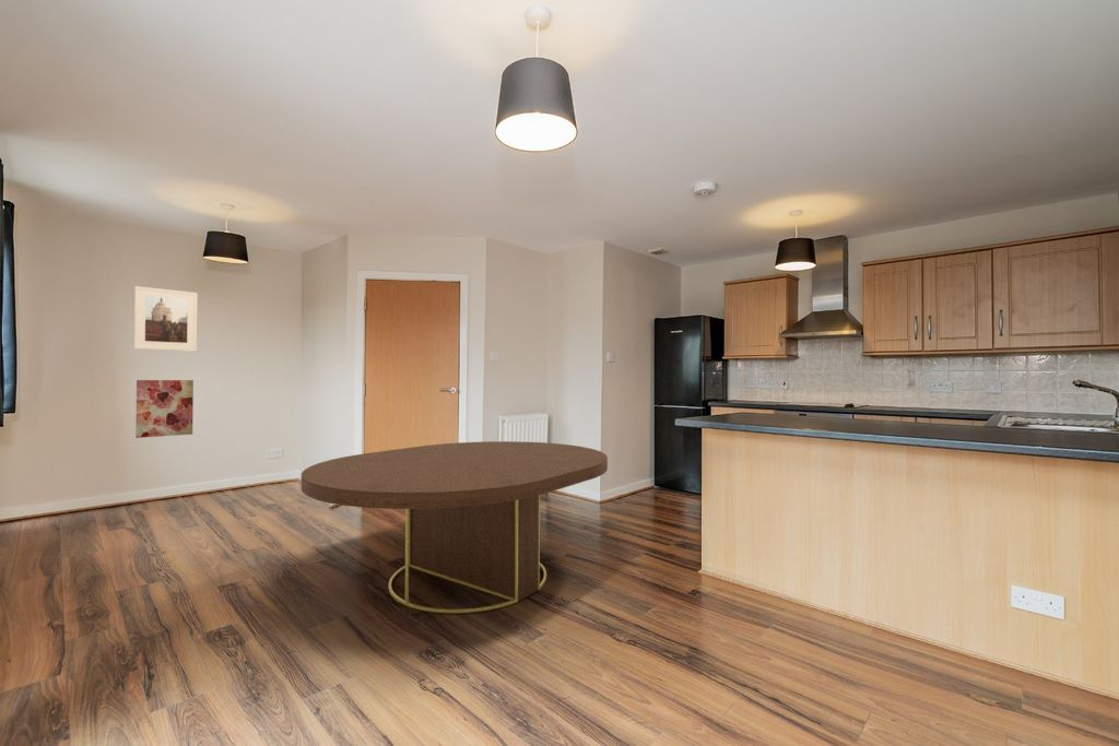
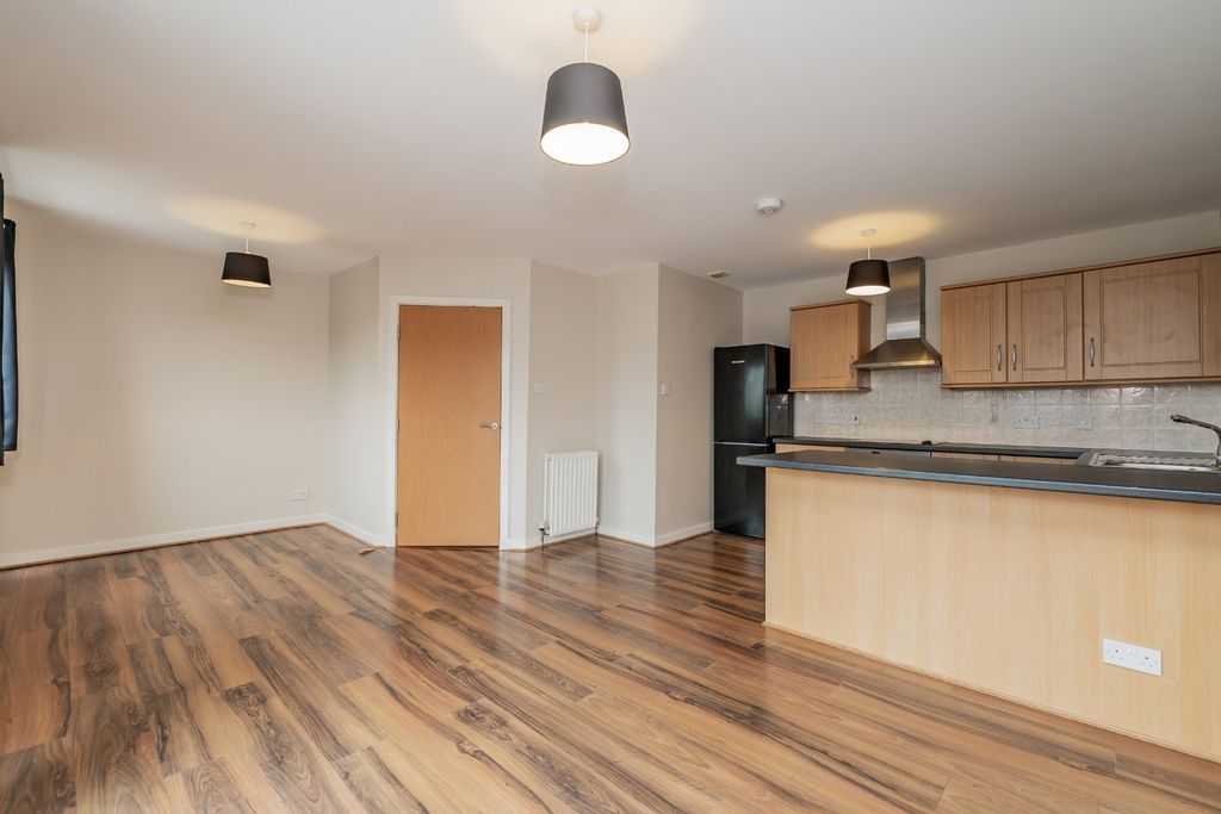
- wall art [134,379,195,439]
- dining table [301,440,609,614]
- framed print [132,285,199,353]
